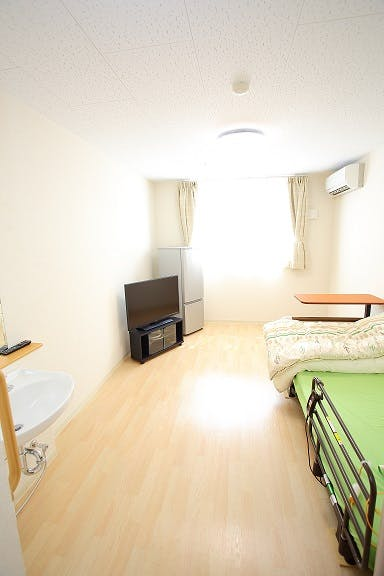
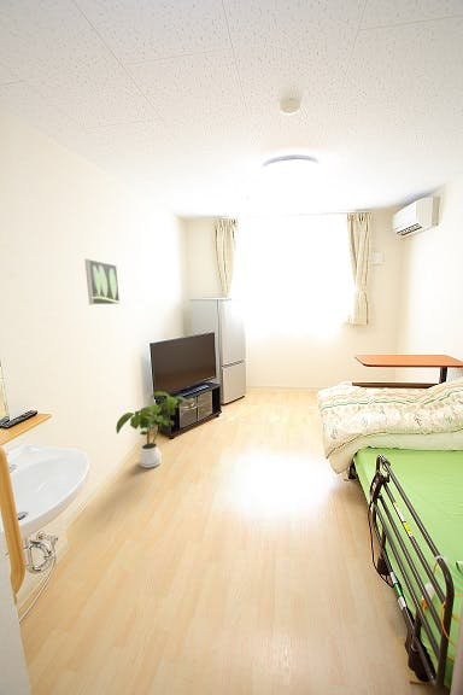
+ house plant [115,391,193,469]
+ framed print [84,258,121,305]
